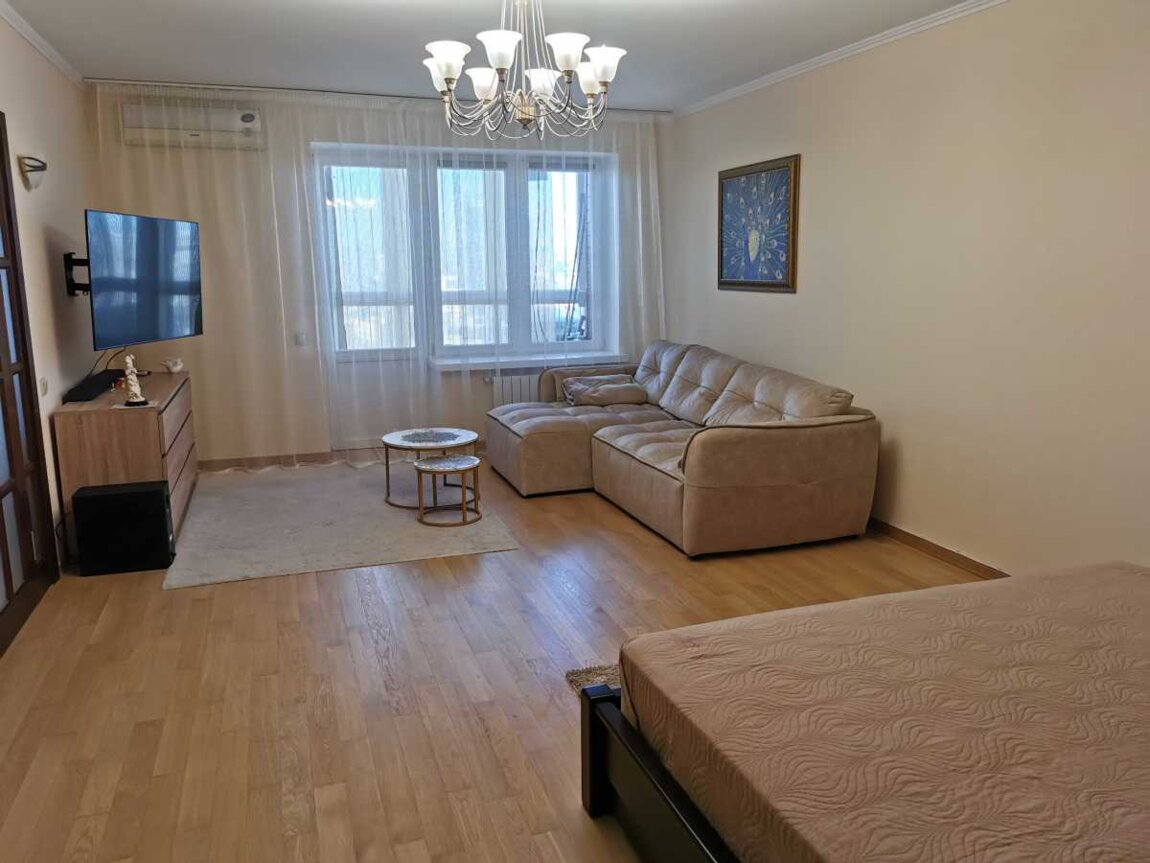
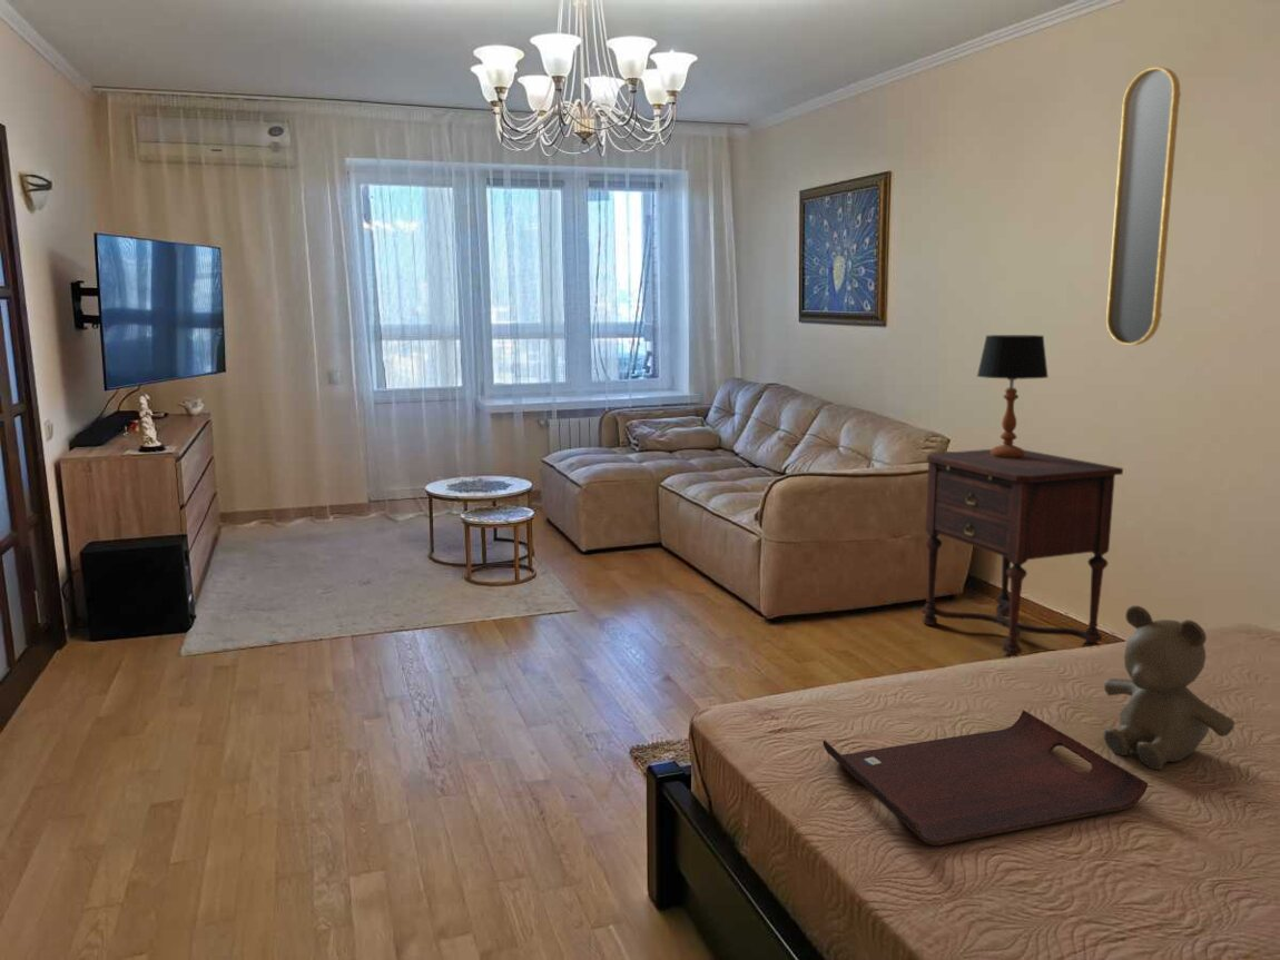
+ table lamp [976,334,1050,458]
+ serving tray [821,710,1149,847]
+ teddy bear [1102,605,1235,771]
+ side table [920,448,1124,659]
+ home mirror [1105,66,1182,346]
